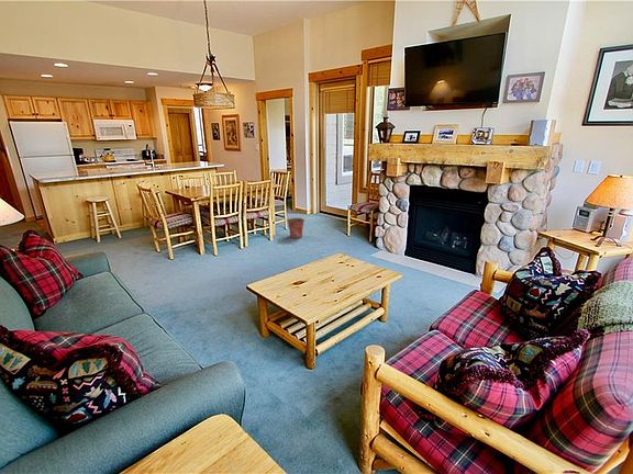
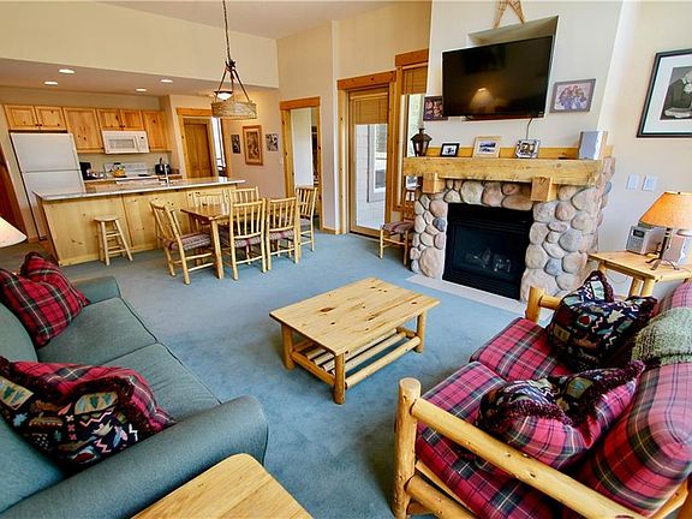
- bucket [286,217,306,239]
